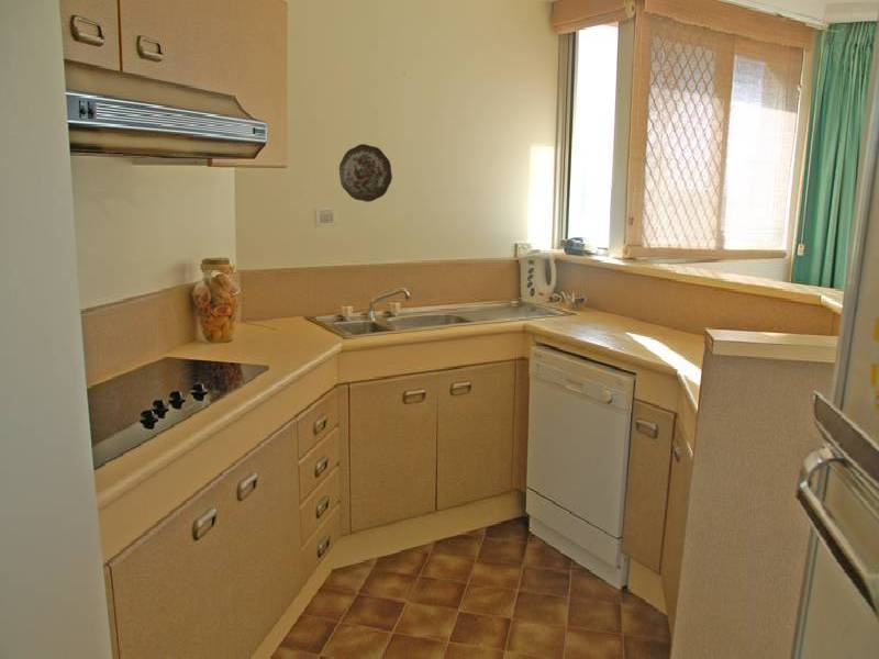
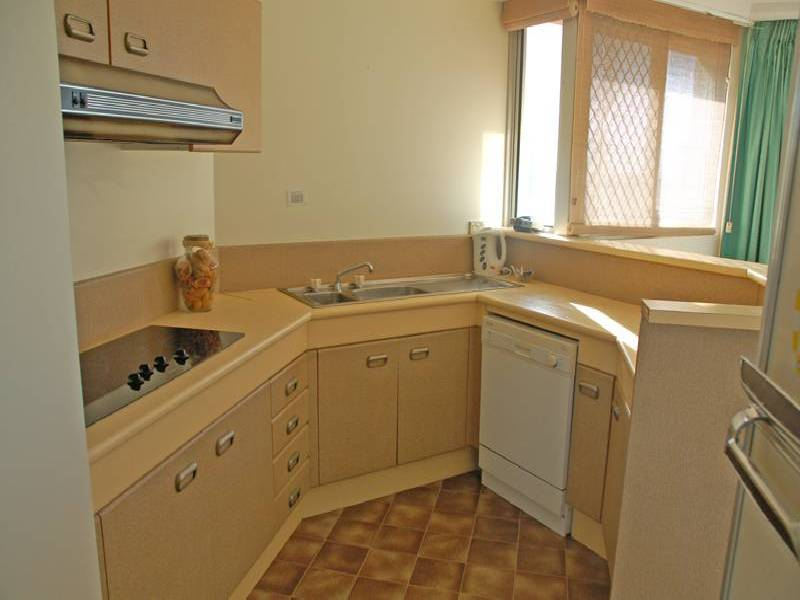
- decorative plate [338,143,393,203]
